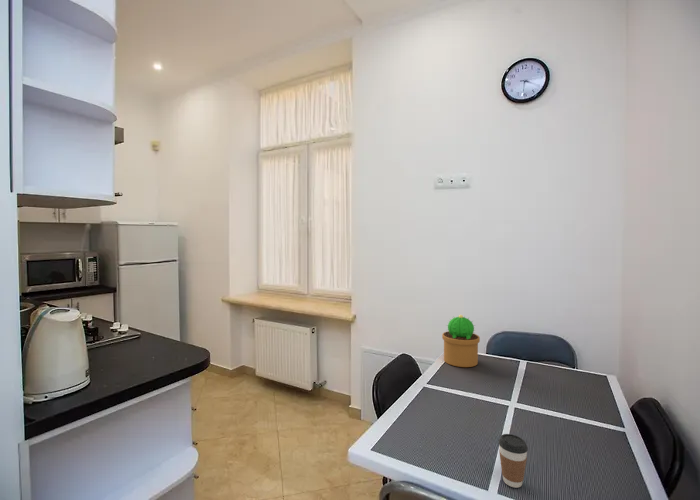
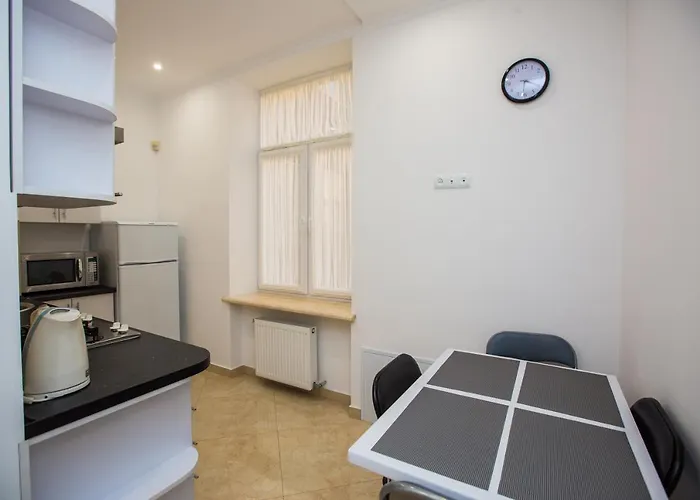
- potted cactus [441,314,481,368]
- coffee cup [498,433,529,489]
